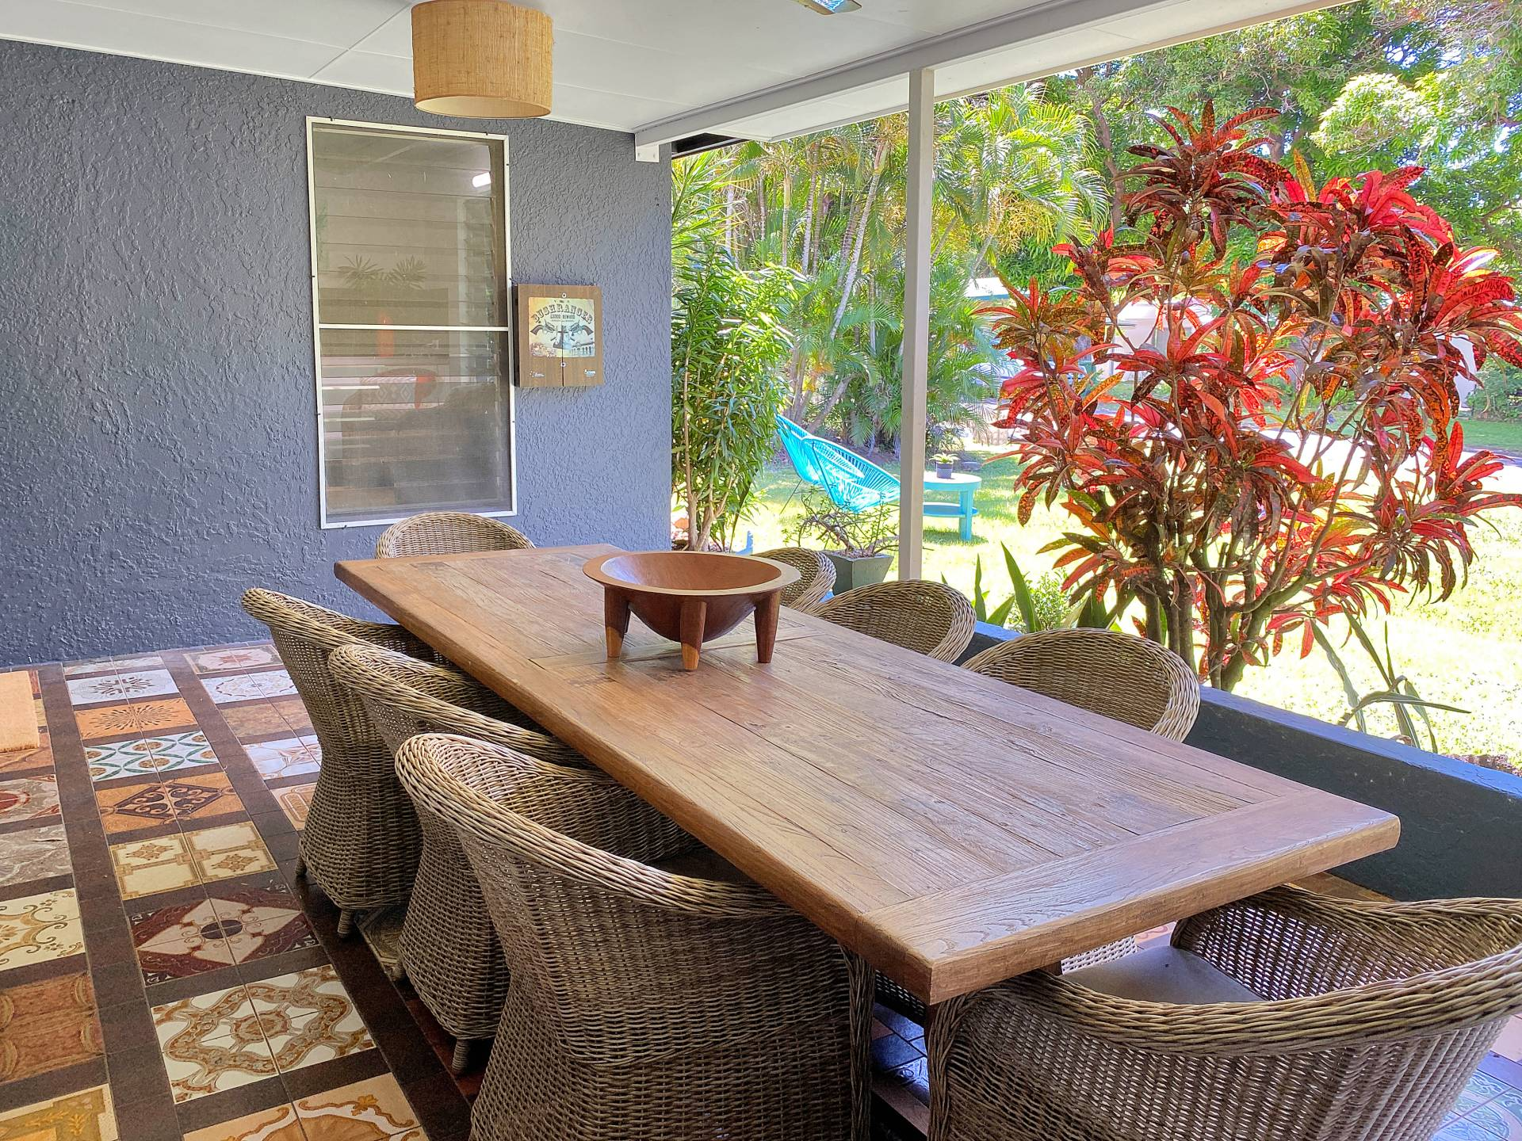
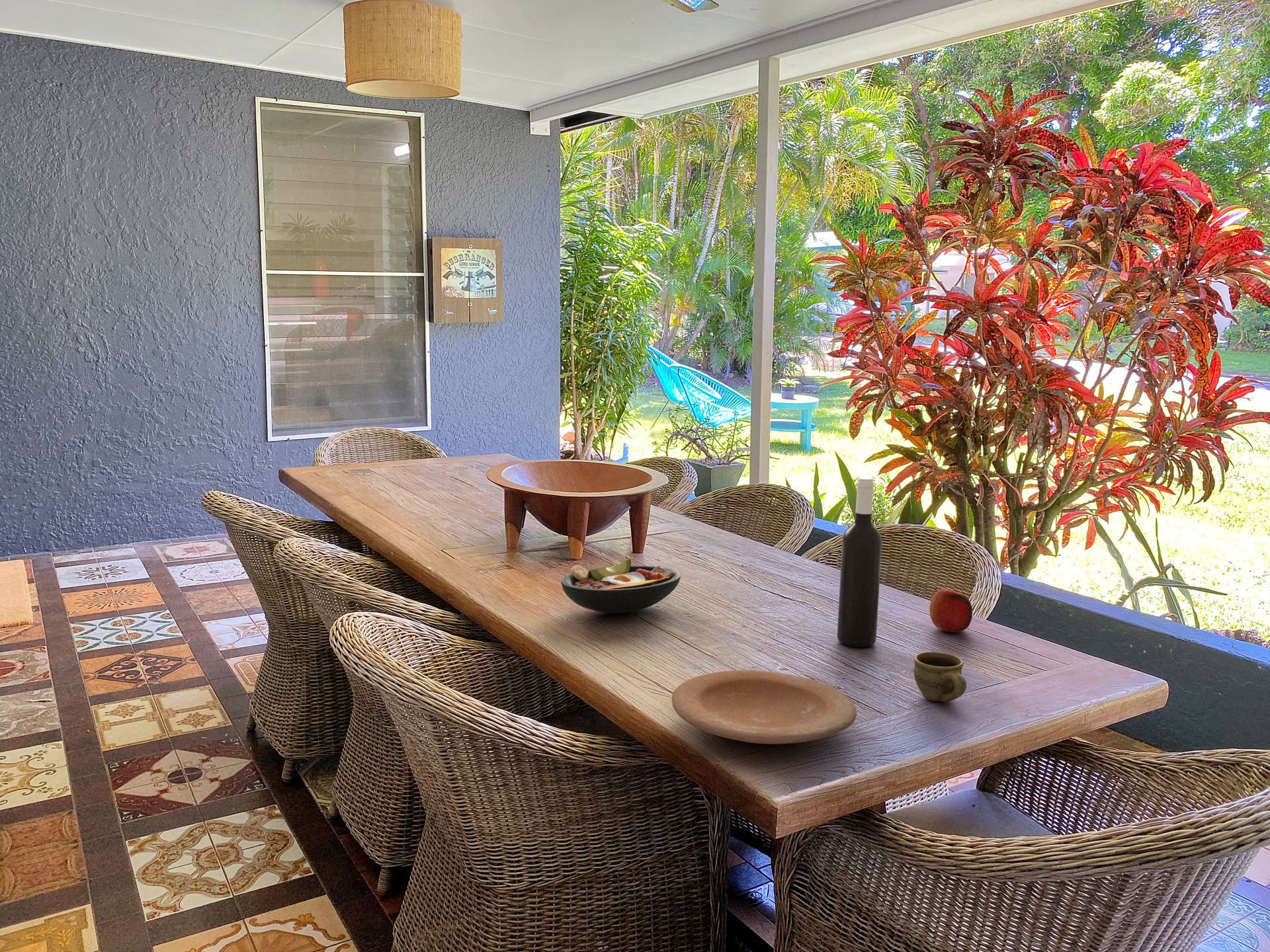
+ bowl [560,559,681,614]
+ wine bottle [837,477,882,648]
+ cup [913,651,967,703]
+ fruit [929,588,973,633]
+ plate [671,670,857,744]
